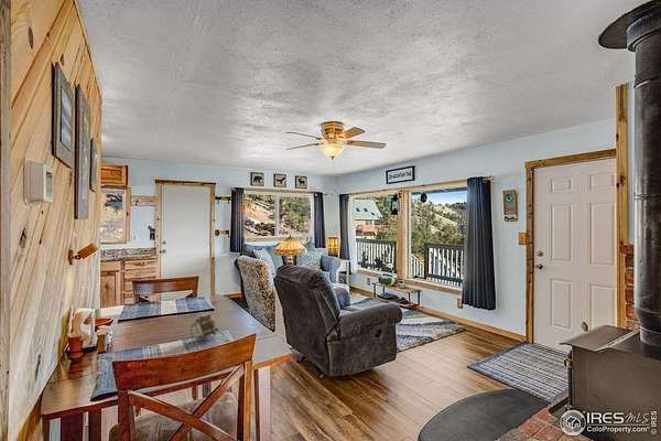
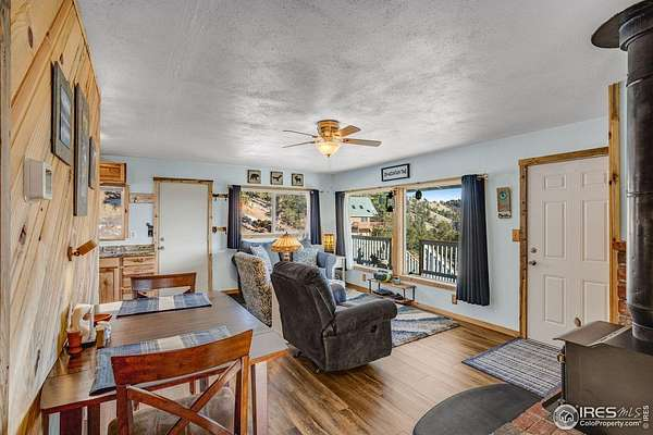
- mug [189,313,220,341]
